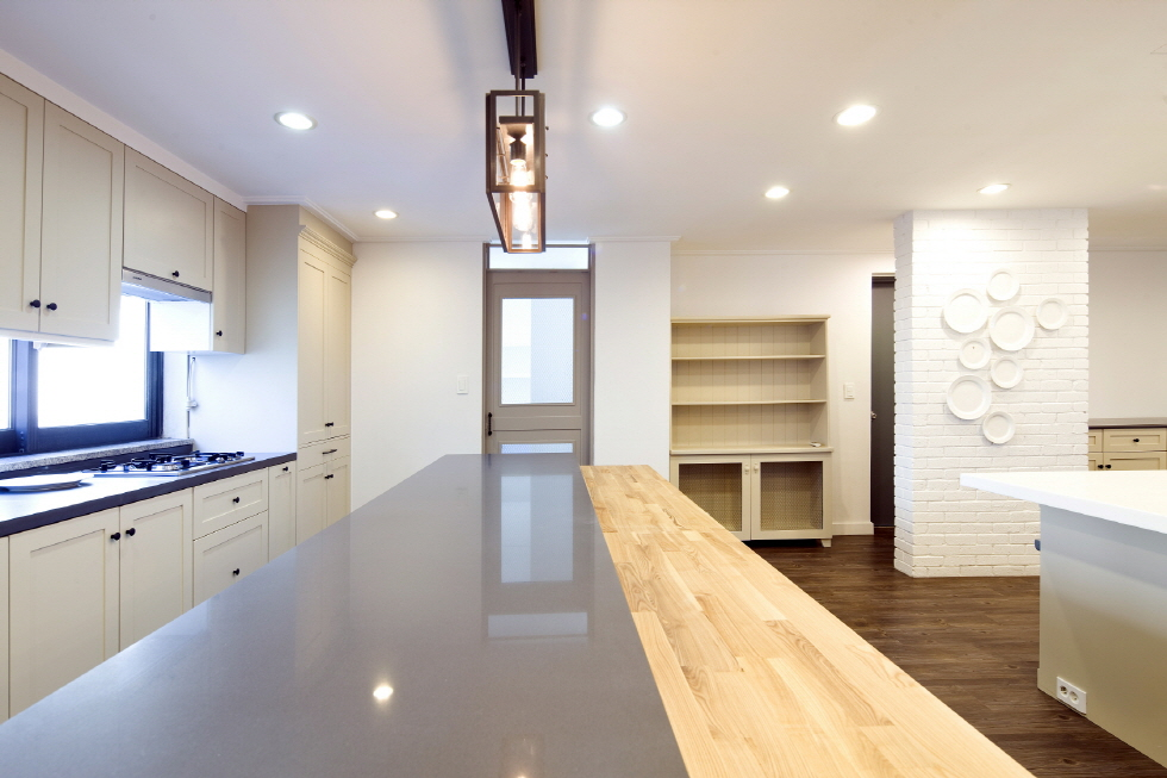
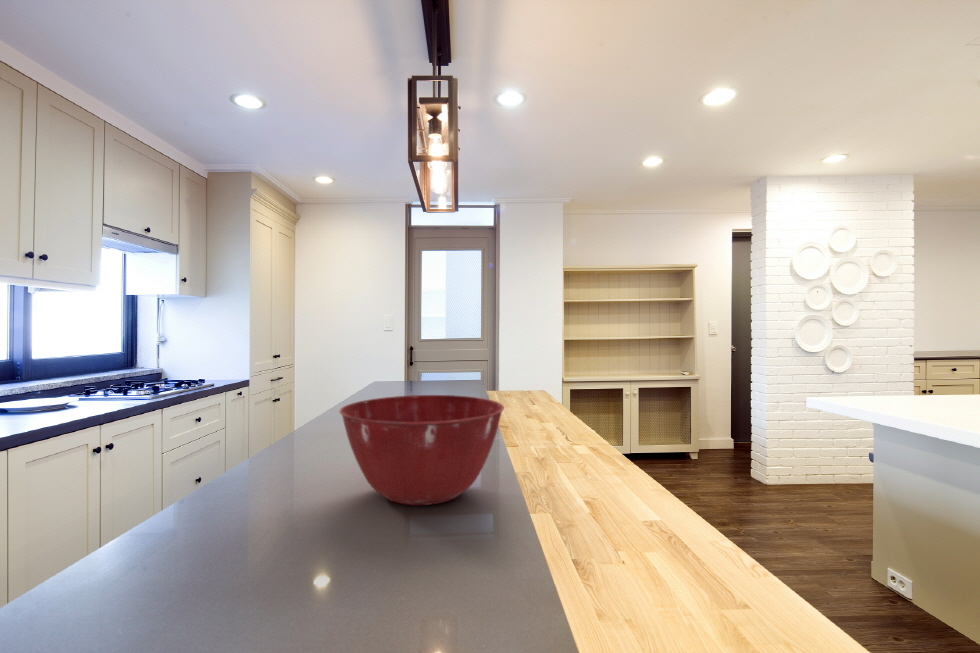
+ mixing bowl [338,394,505,506]
